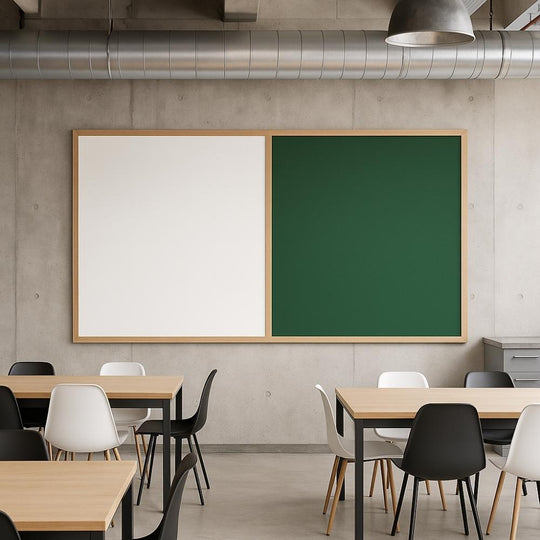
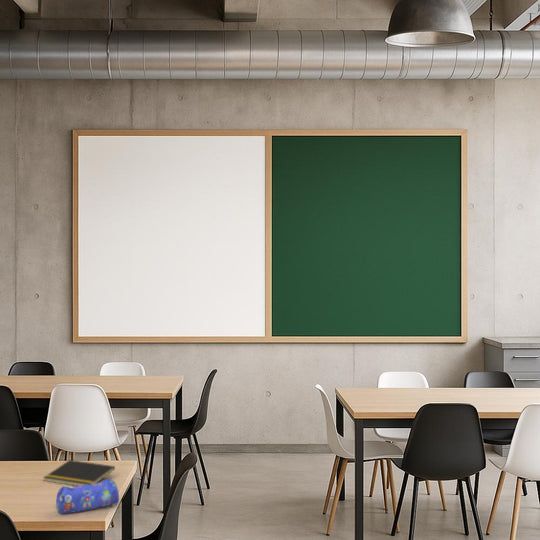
+ notepad [42,459,116,486]
+ pencil case [55,478,120,515]
